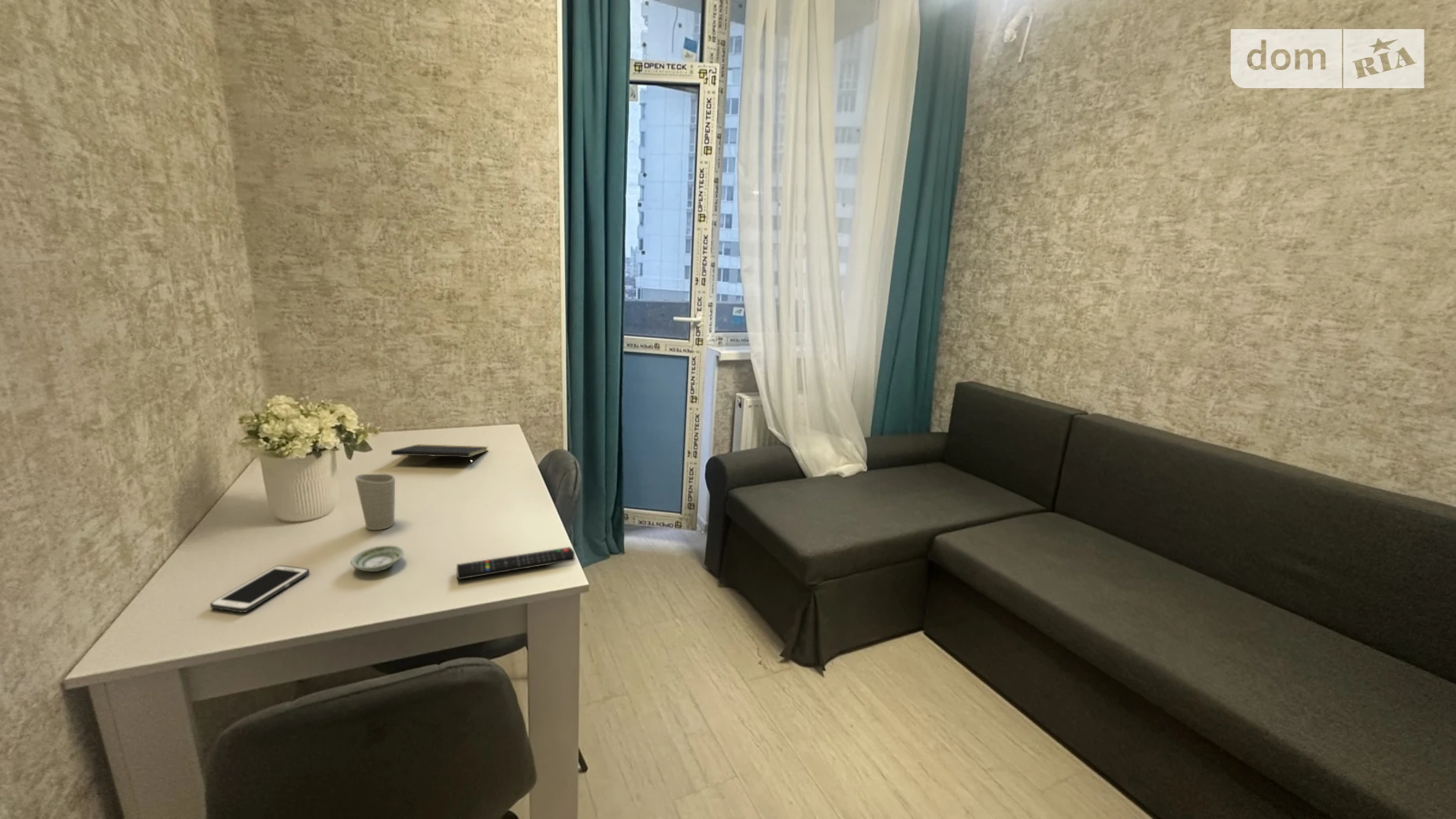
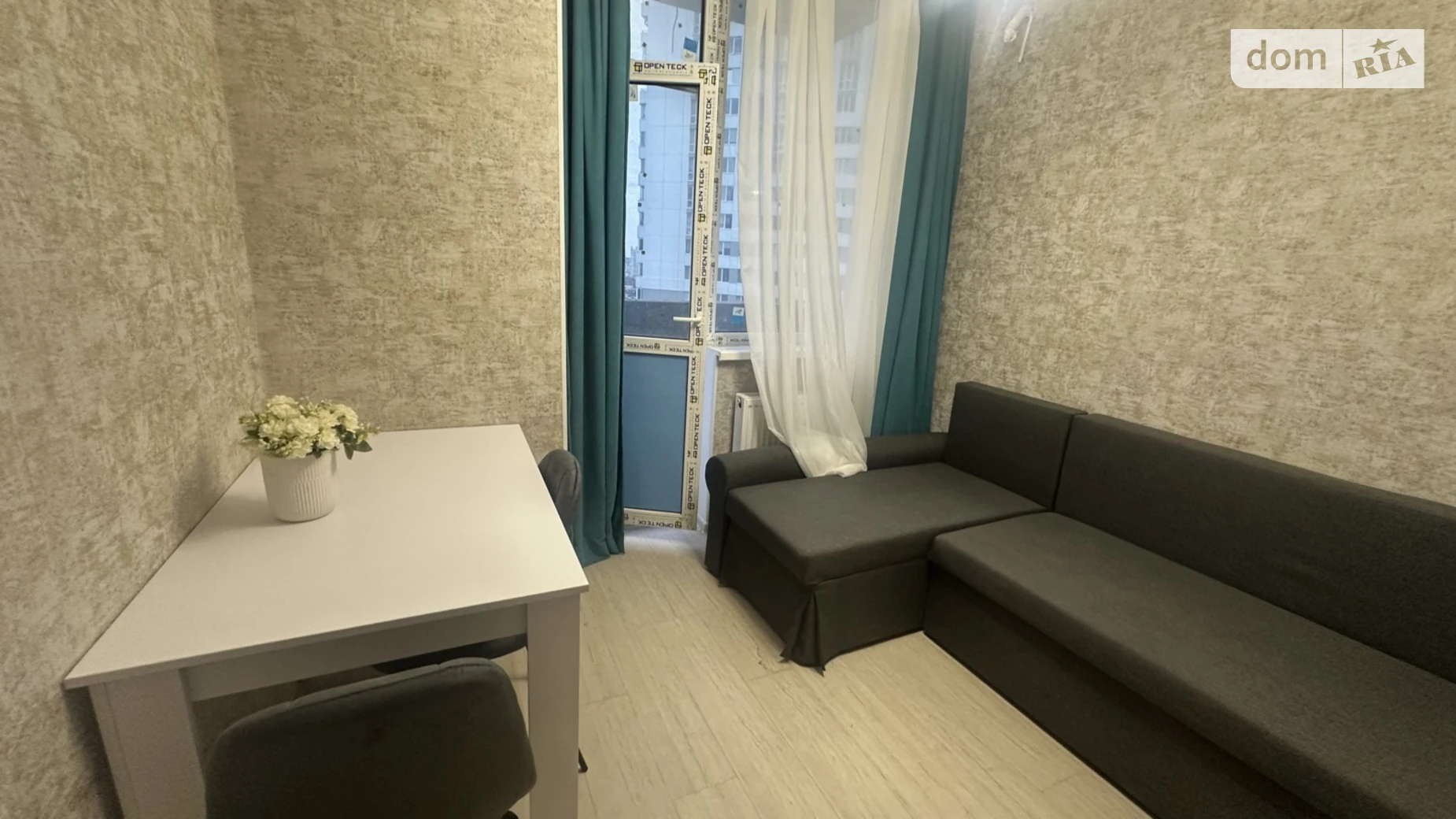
- cell phone [209,565,310,613]
- notepad [390,443,489,467]
- cup [354,472,396,531]
- saucer [350,544,405,573]
- remote control [456,547,575,580]
